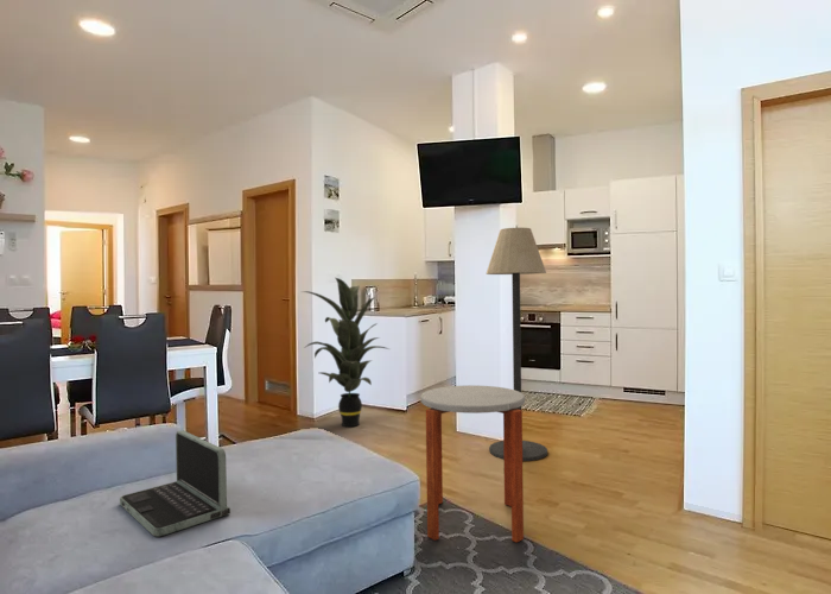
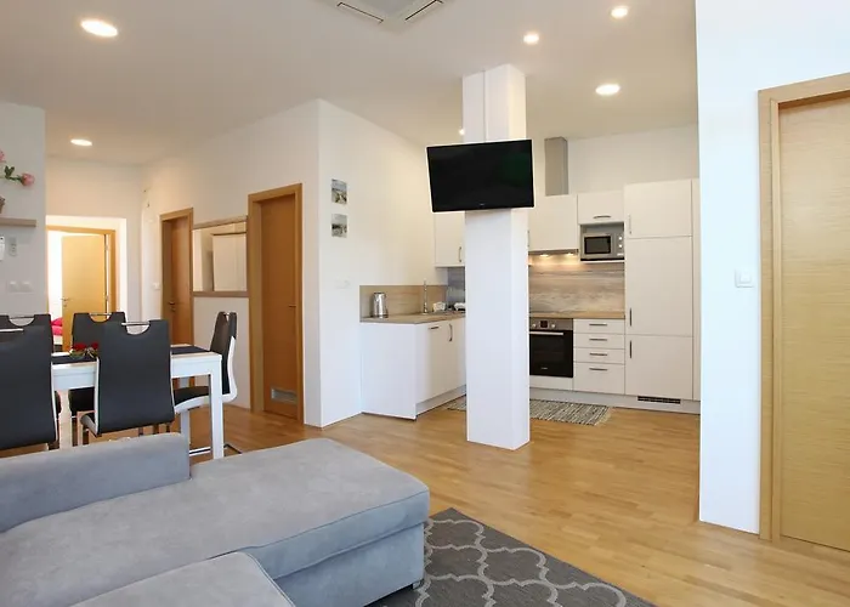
- side table [420,384,526,543]
- laptop [119,429,231,538]
- indoor plant [302,277,391,428]
- floor lamp [486,227,548,462]
